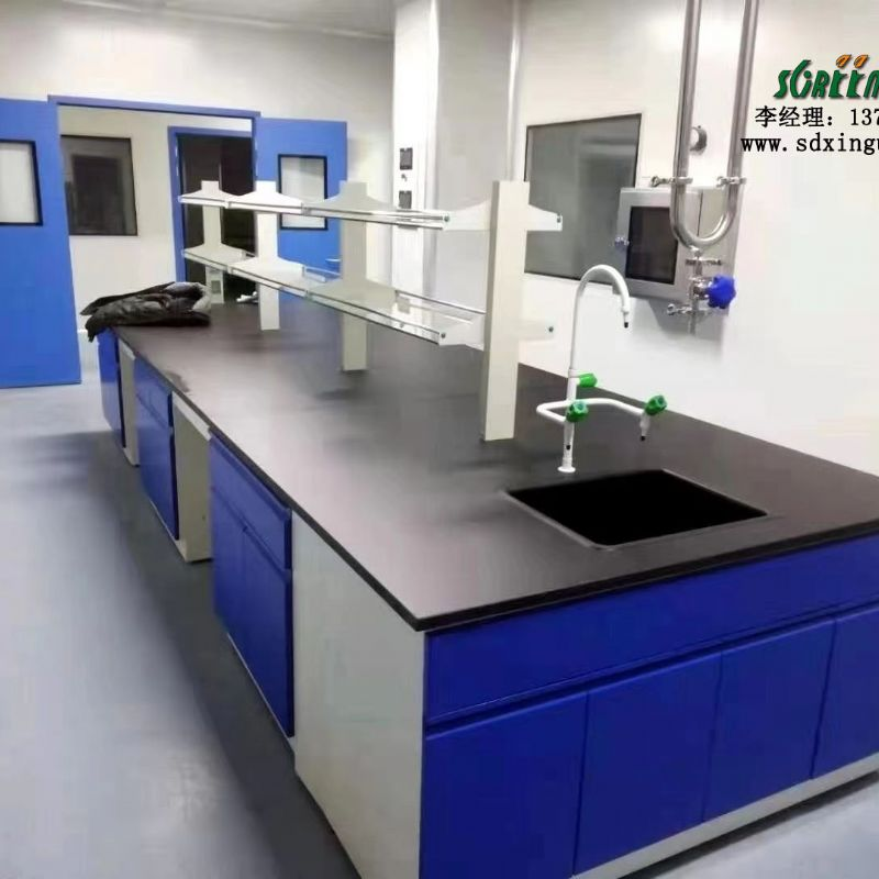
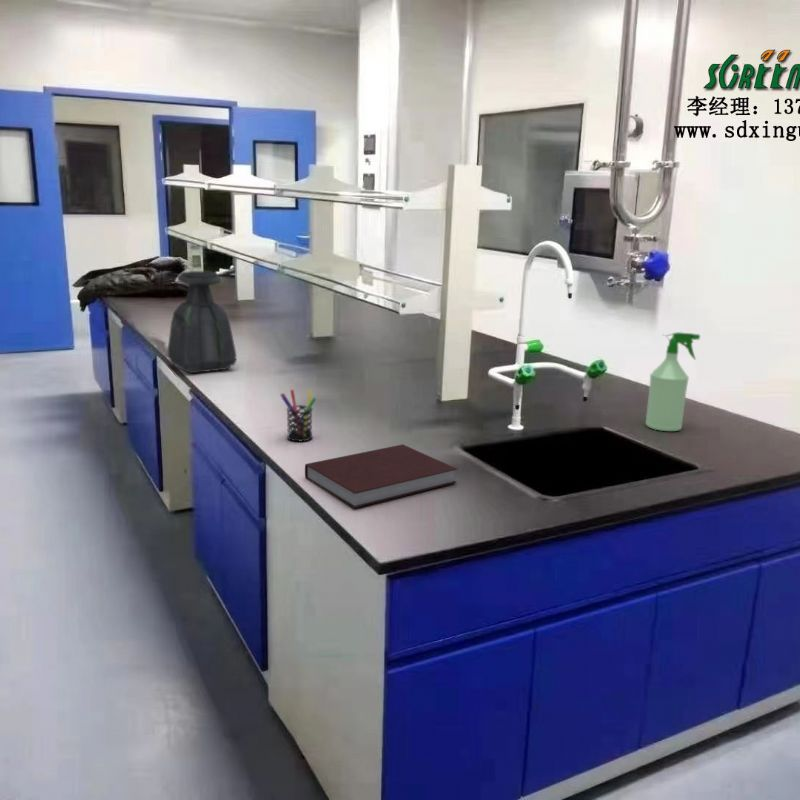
+ pen holder [279,388,317,442]
+ bottle [167,270,237,374]
+ spray bottle [645,331,701,432]
+ notebook [304,443,458,509]
